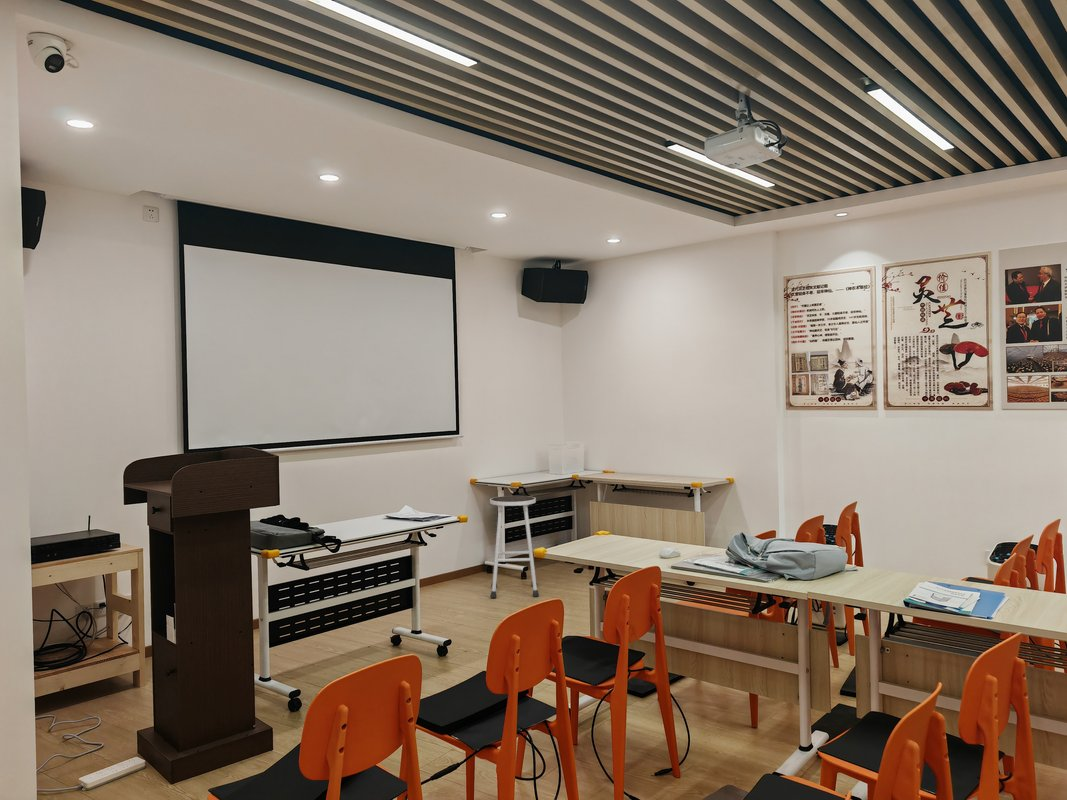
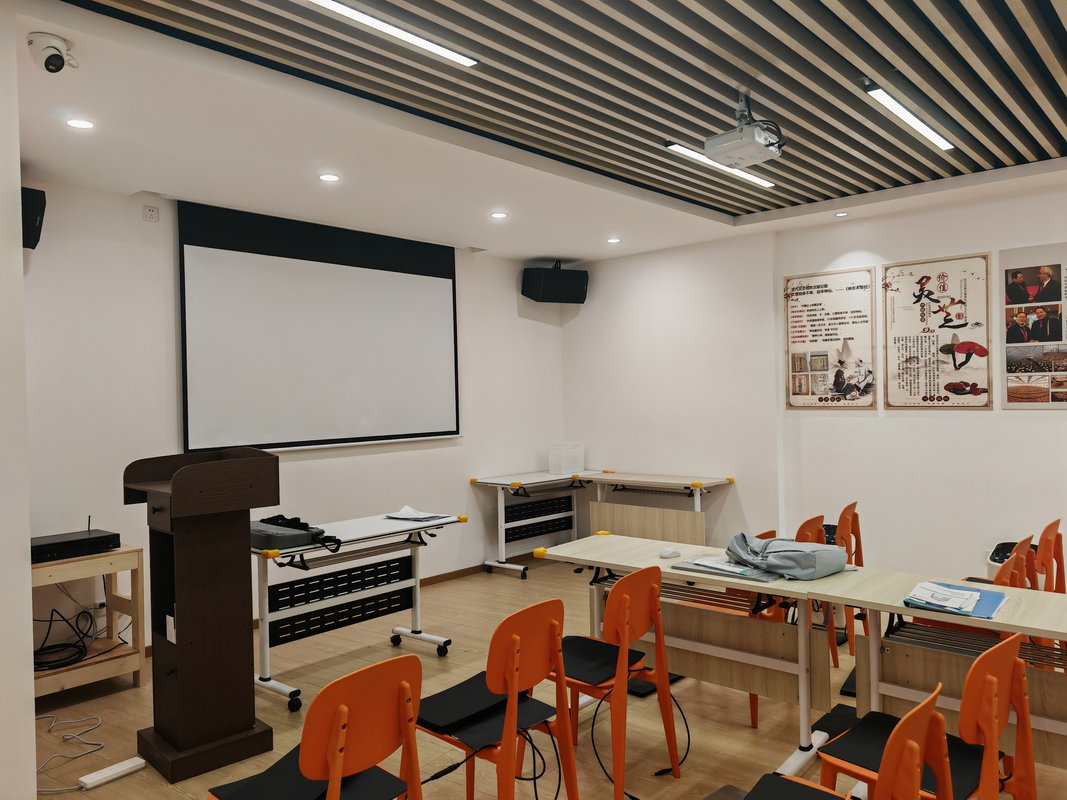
- stool [489,495,540,599]
